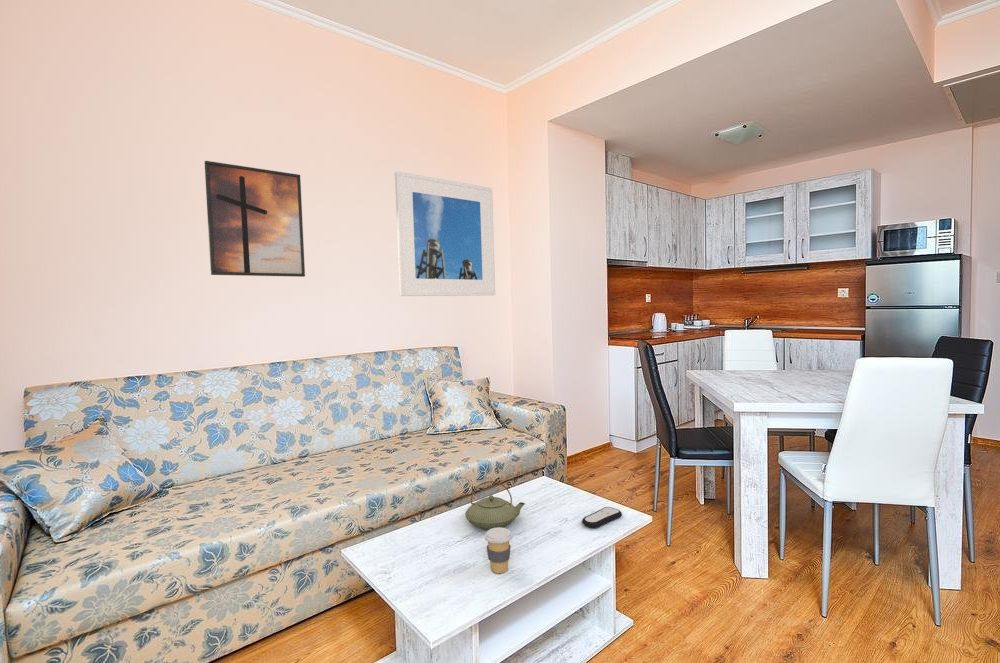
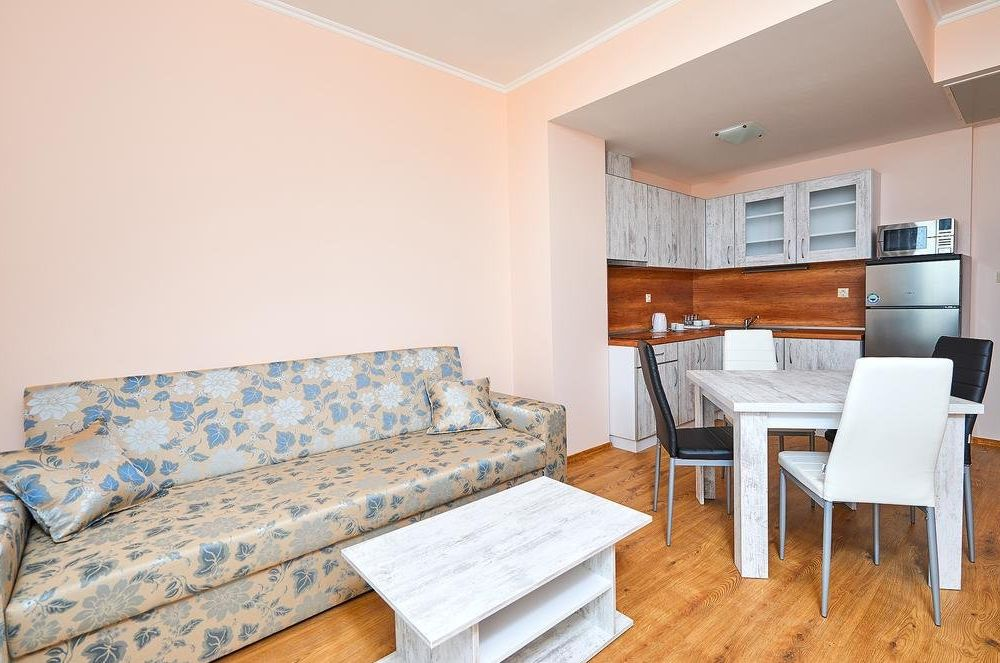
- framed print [204,160,306,278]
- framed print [394,170,496,297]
- remote control [581,506,623,529]
- teapot [464,480,526,530]
- coffee cup [484,527,513,574]
